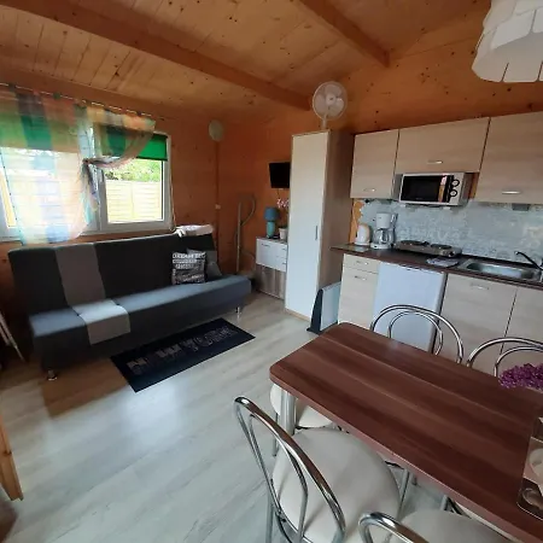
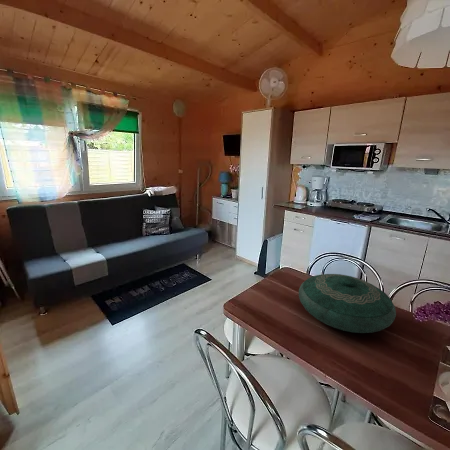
+ decorative bowl [298,273,397,334]
